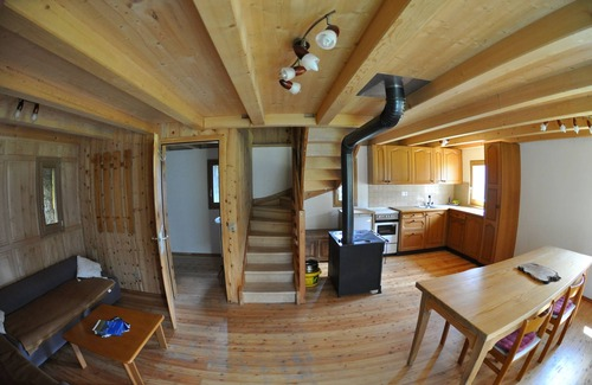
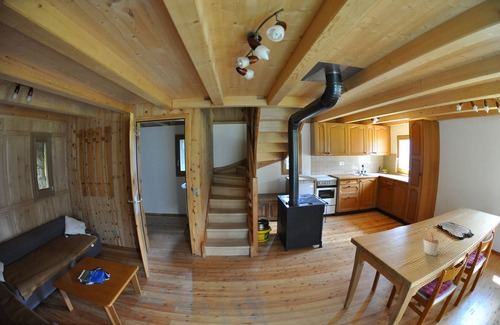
+ utensil holder [422,231,447,257]
